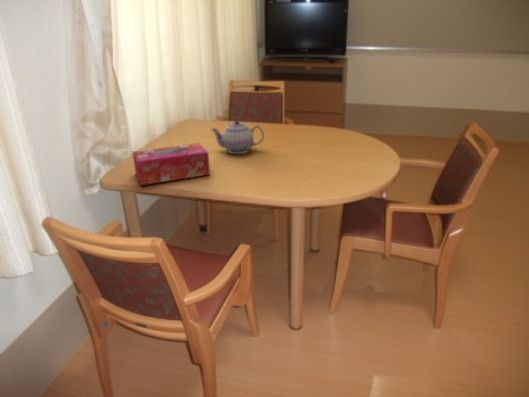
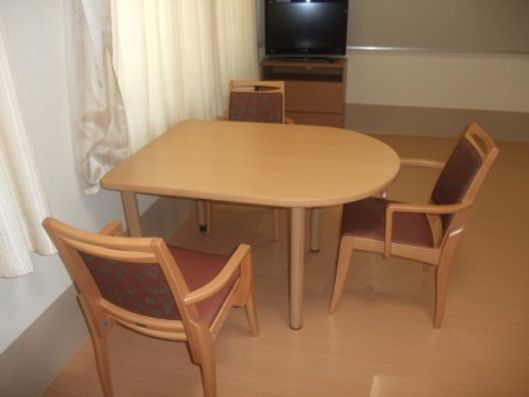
- tissue box [131,142,211,186]
- teapot [210,119,265,155]
